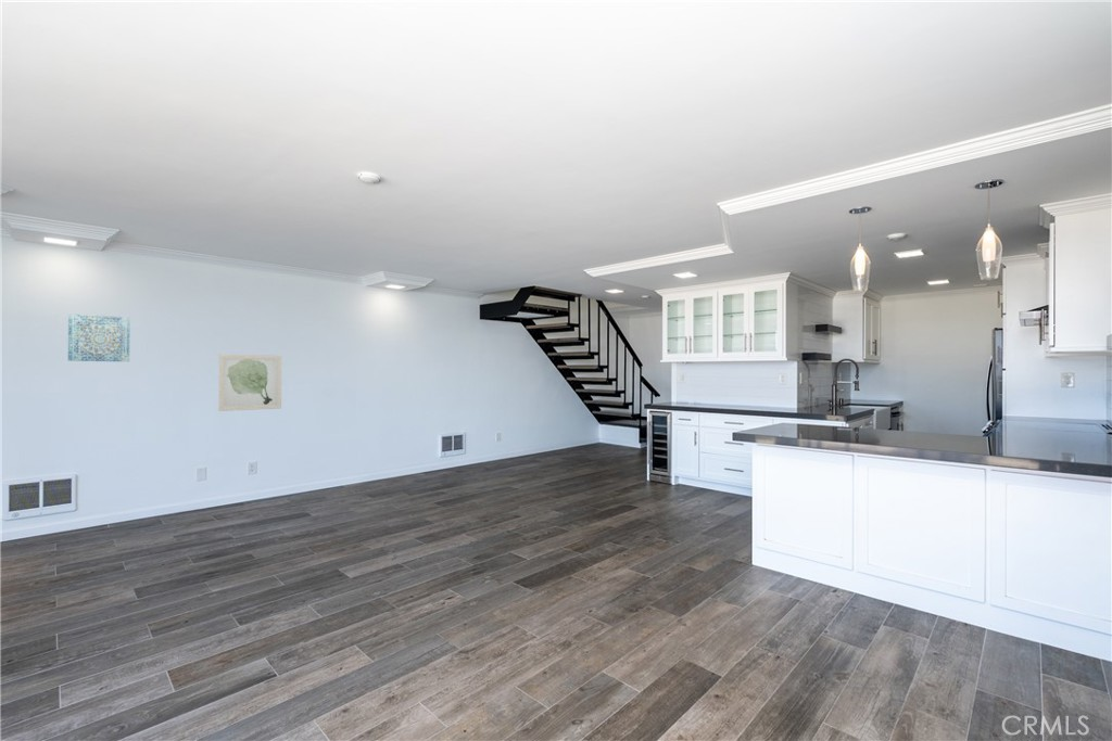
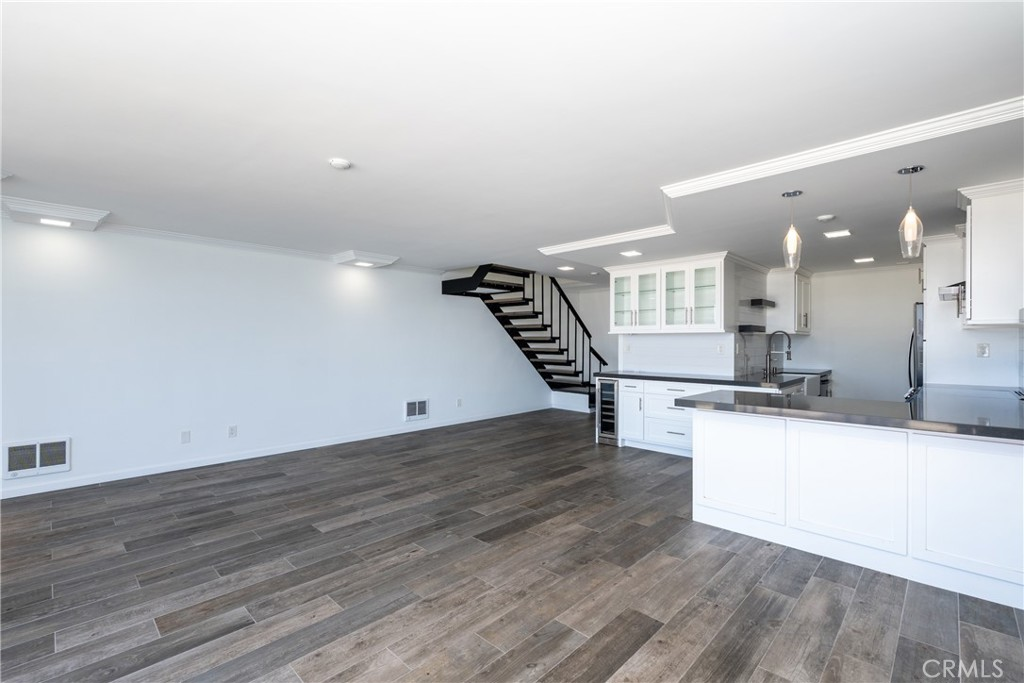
- wall art [67,312,130,362]
- wall art [217,353,282,412]
